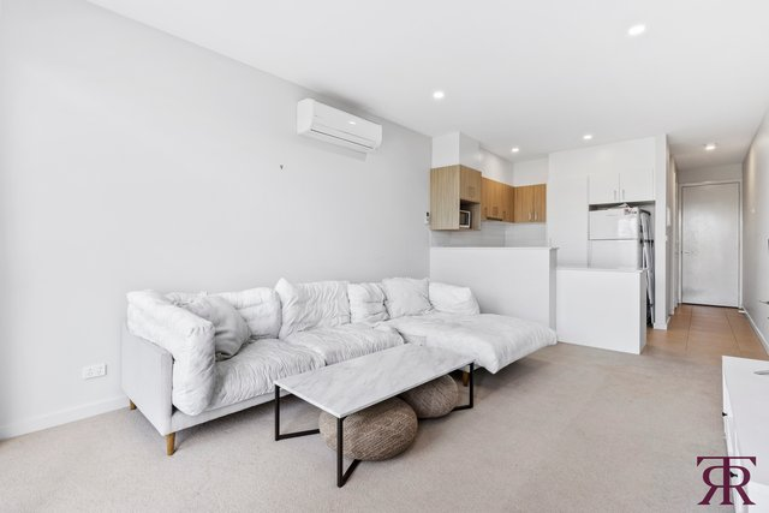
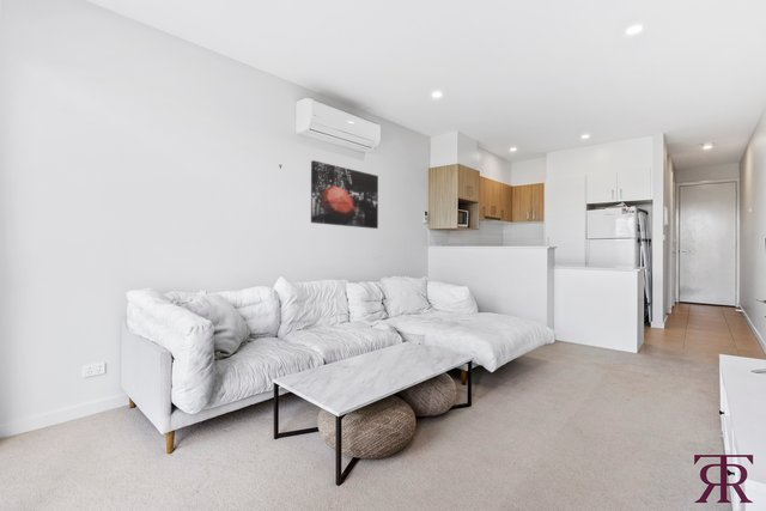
+ wall art [310,159,379,230]
